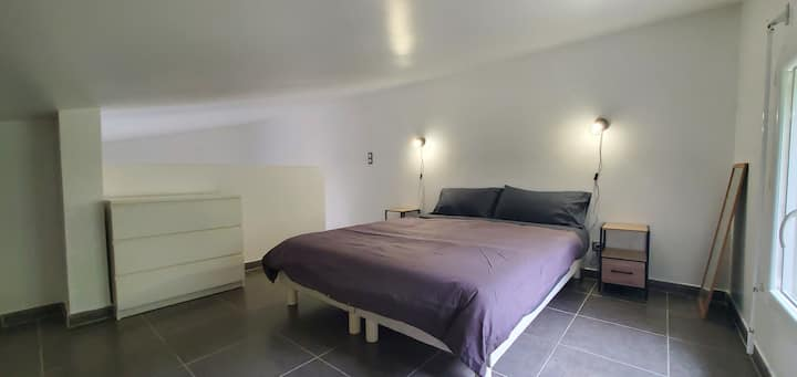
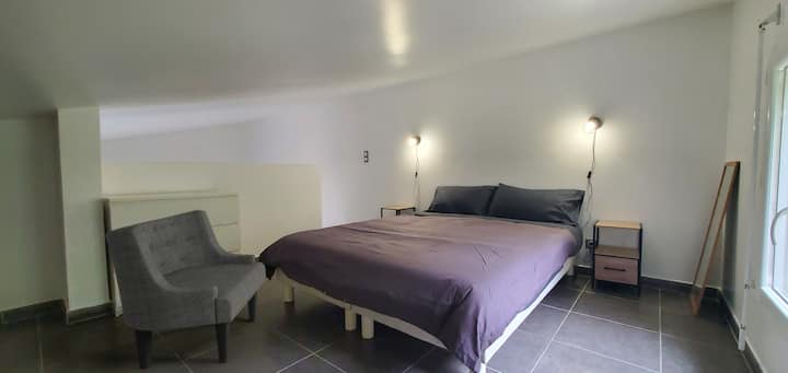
+ armchair [104,209,267,370]
